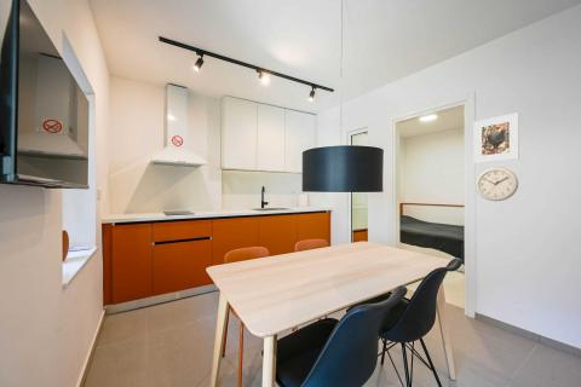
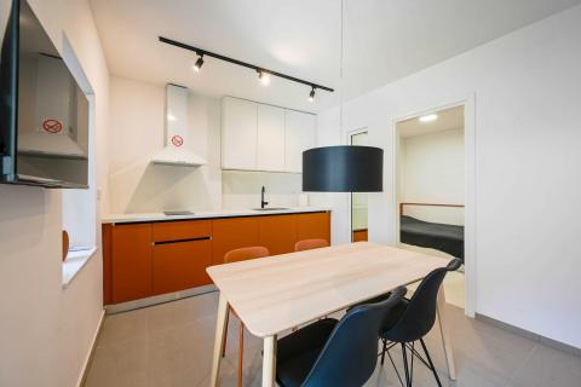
- wall clock [474,166,519,202]
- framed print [473,111,520,164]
